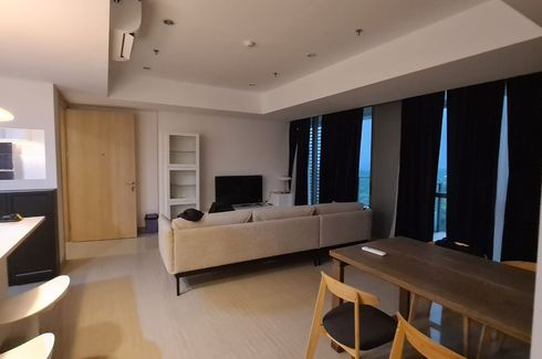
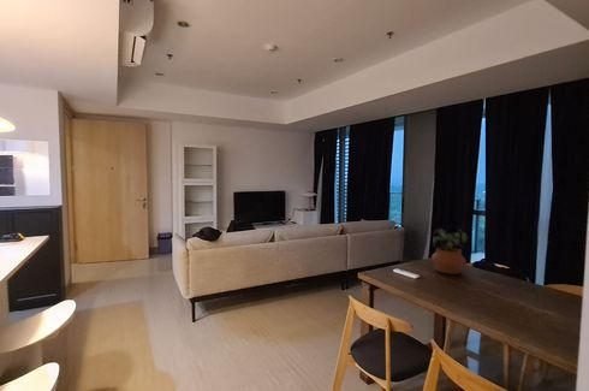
+ potted plant [430,227,469,276]
